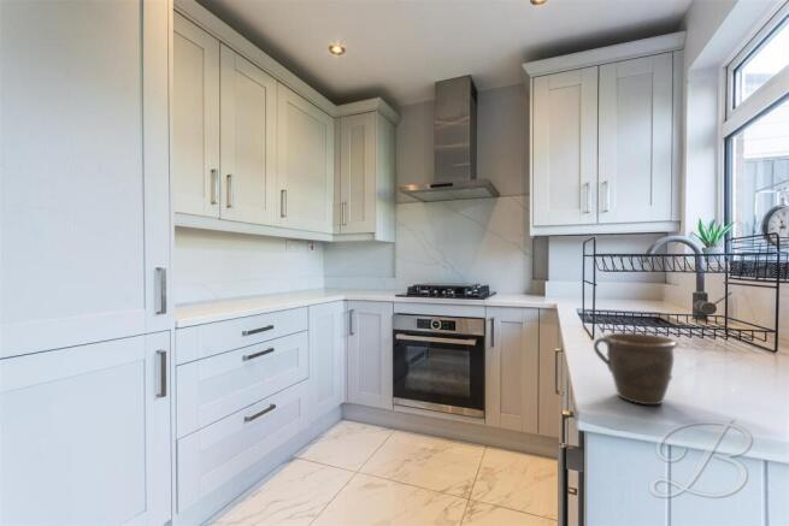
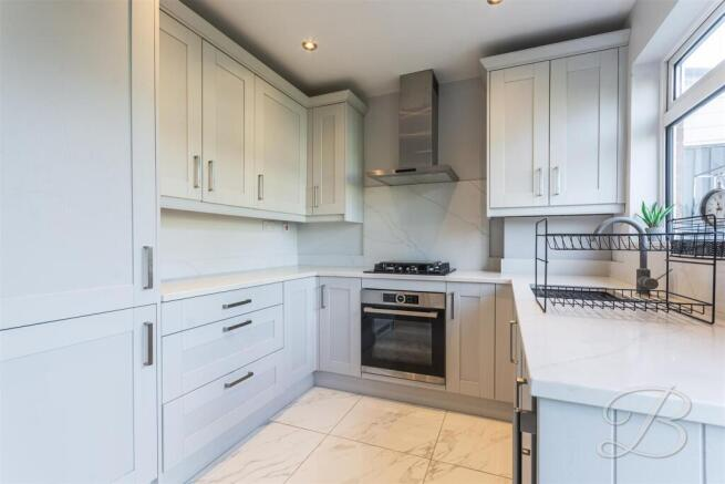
- mug [593,332,679,406]
